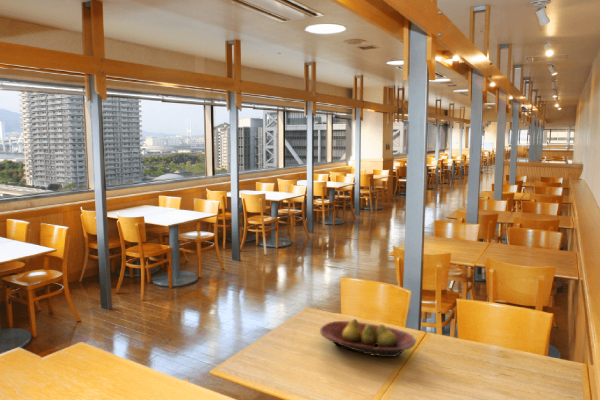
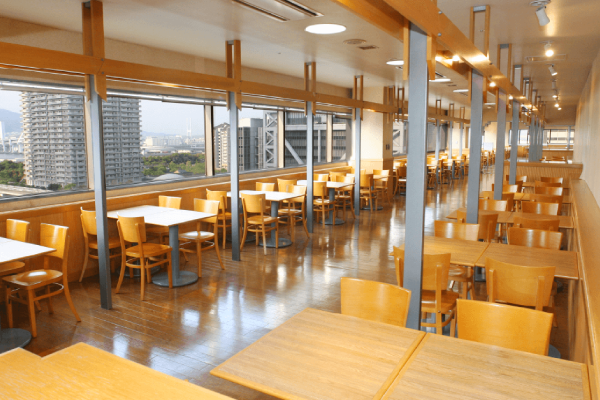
- fruit bowl [319,318,417,358]
